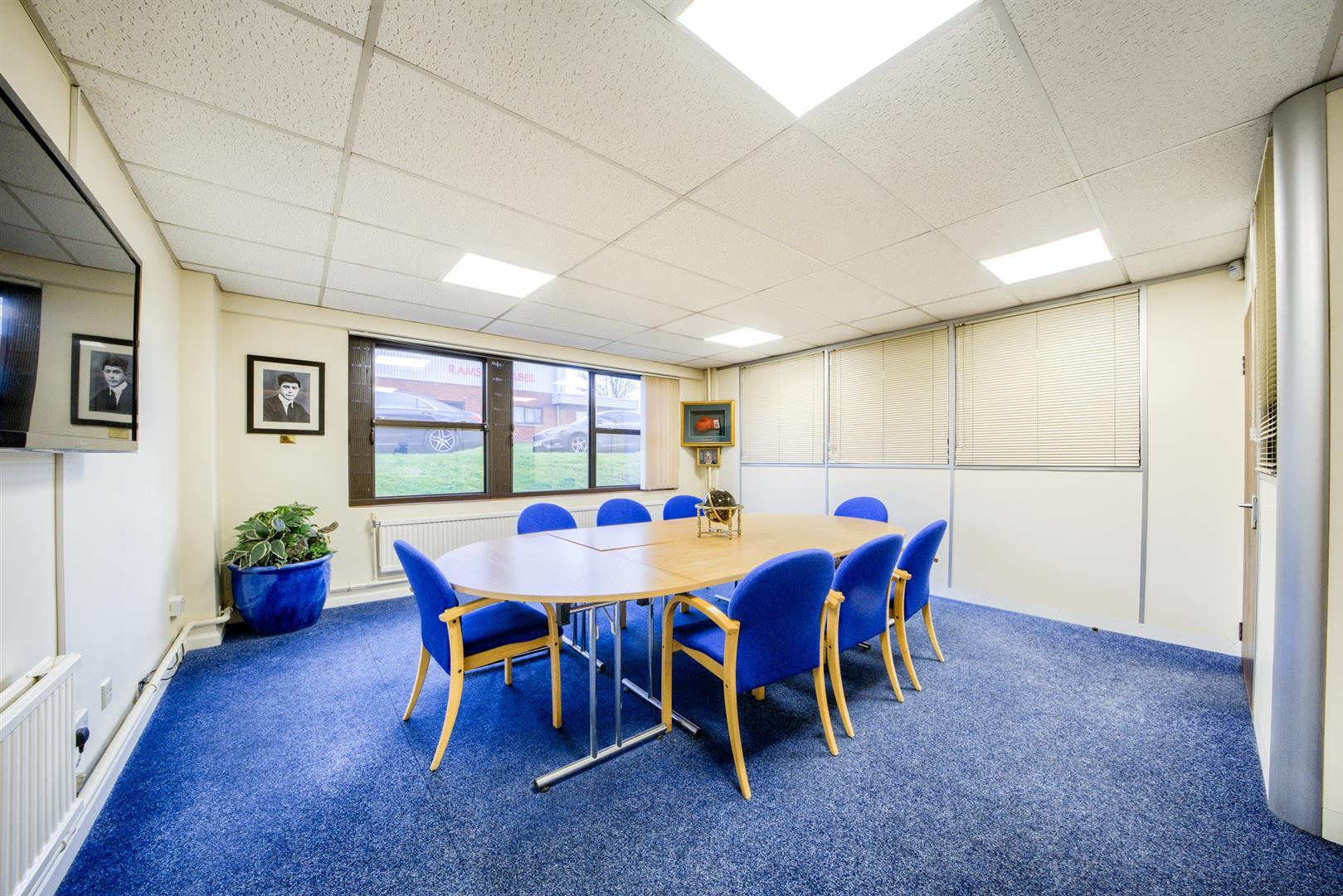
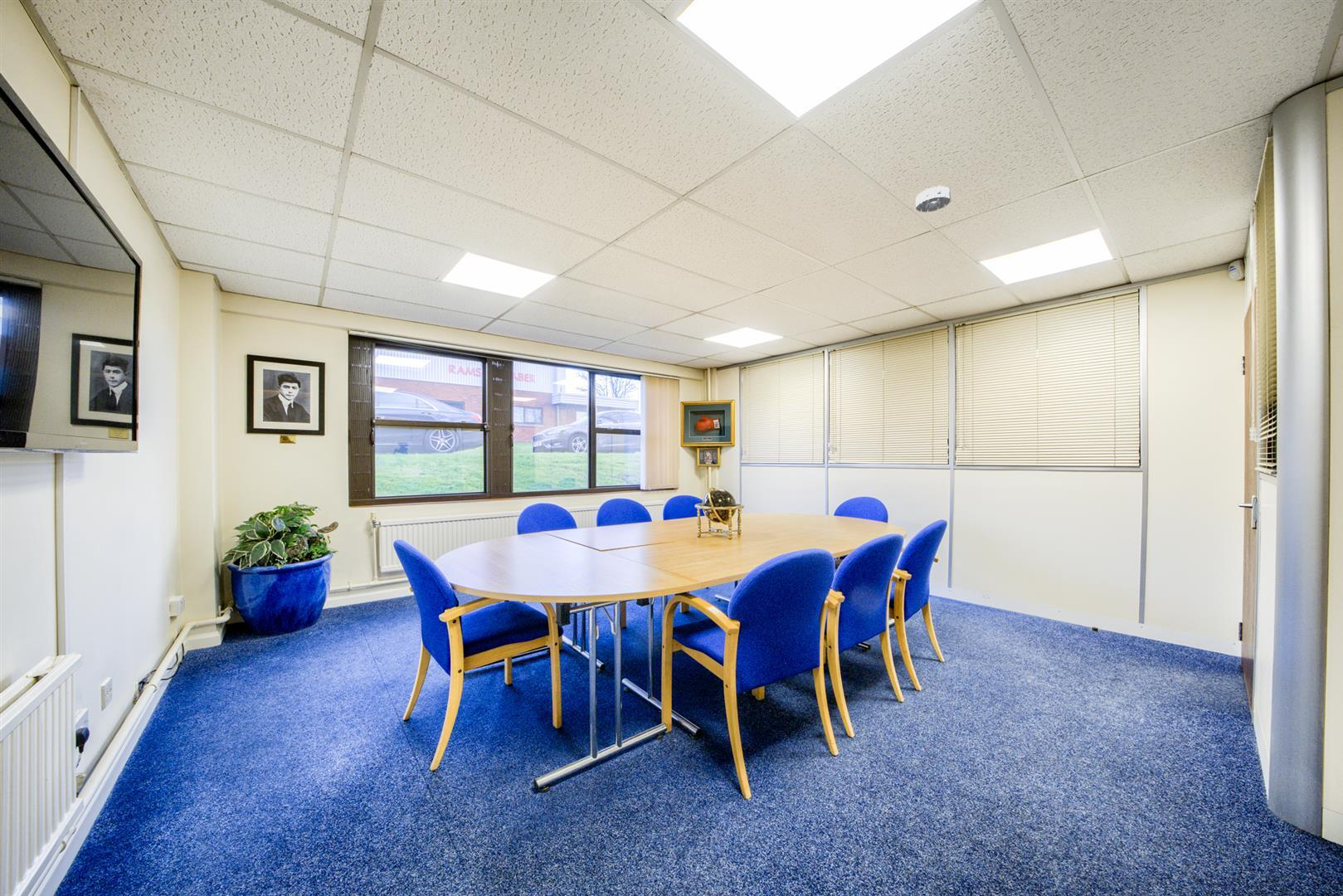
+ smoke detector [915,185,951,213]
